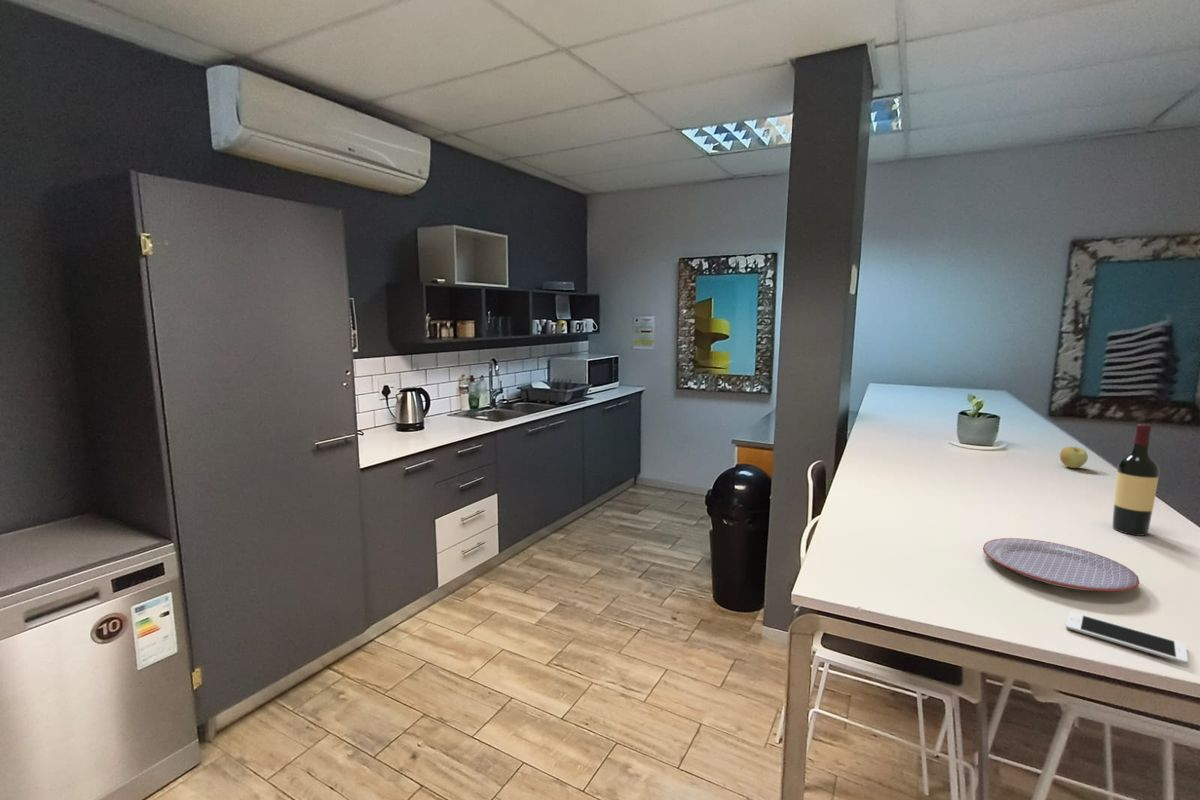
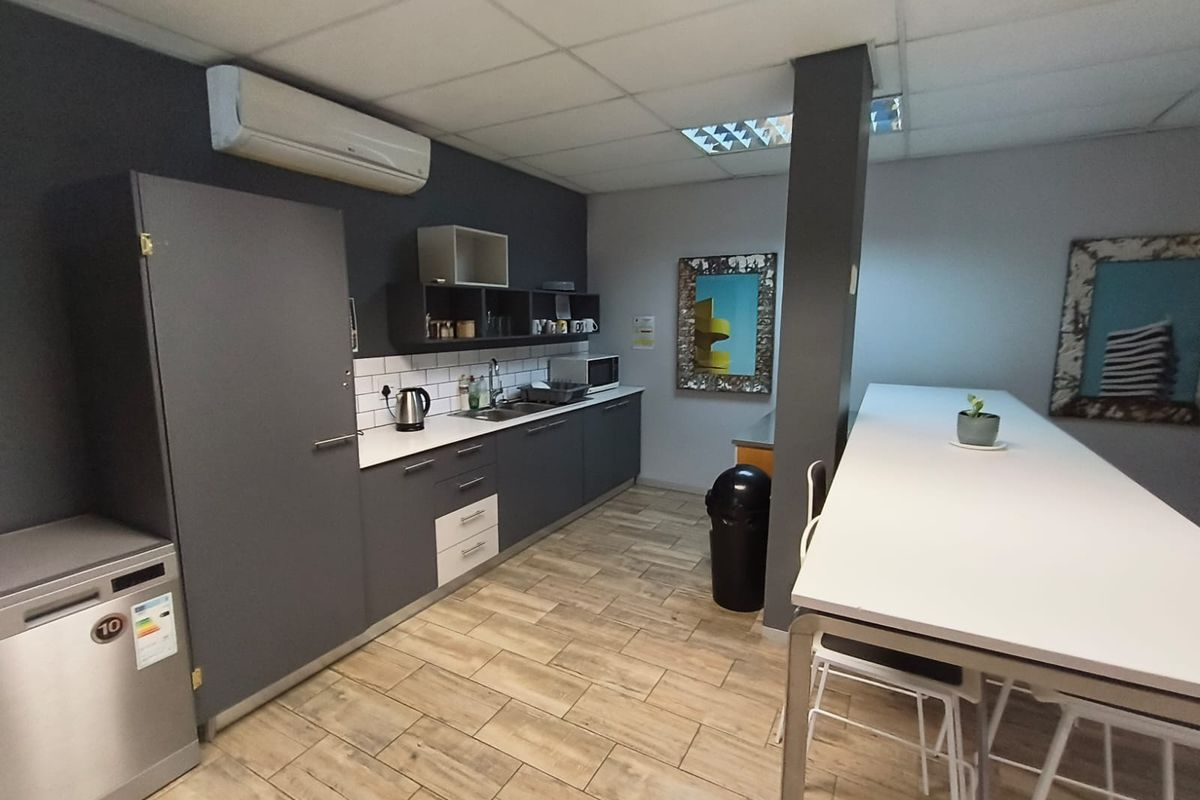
- wine bottle [1112,423,1160,537]
- cell phone [1065,611,1189,665]
- apple [1059,446,1089,469]
- plate [982,537,1141,592]
